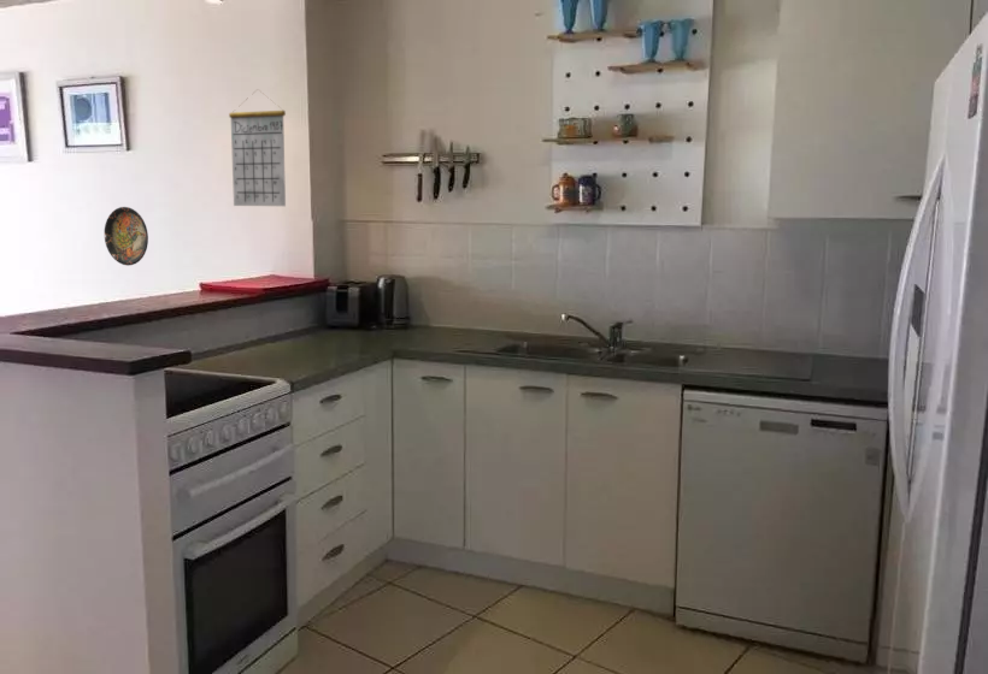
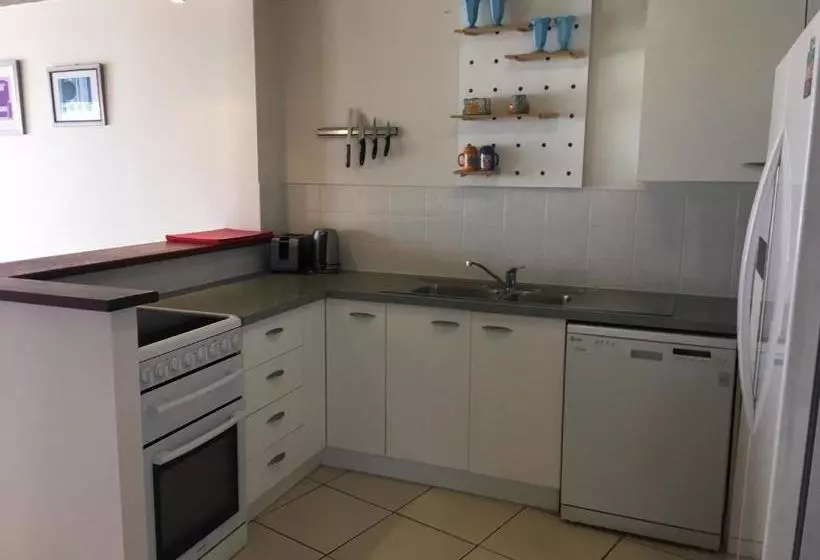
- decorative plate [104,206,149,267]
- calendar [228,88,287,207]
